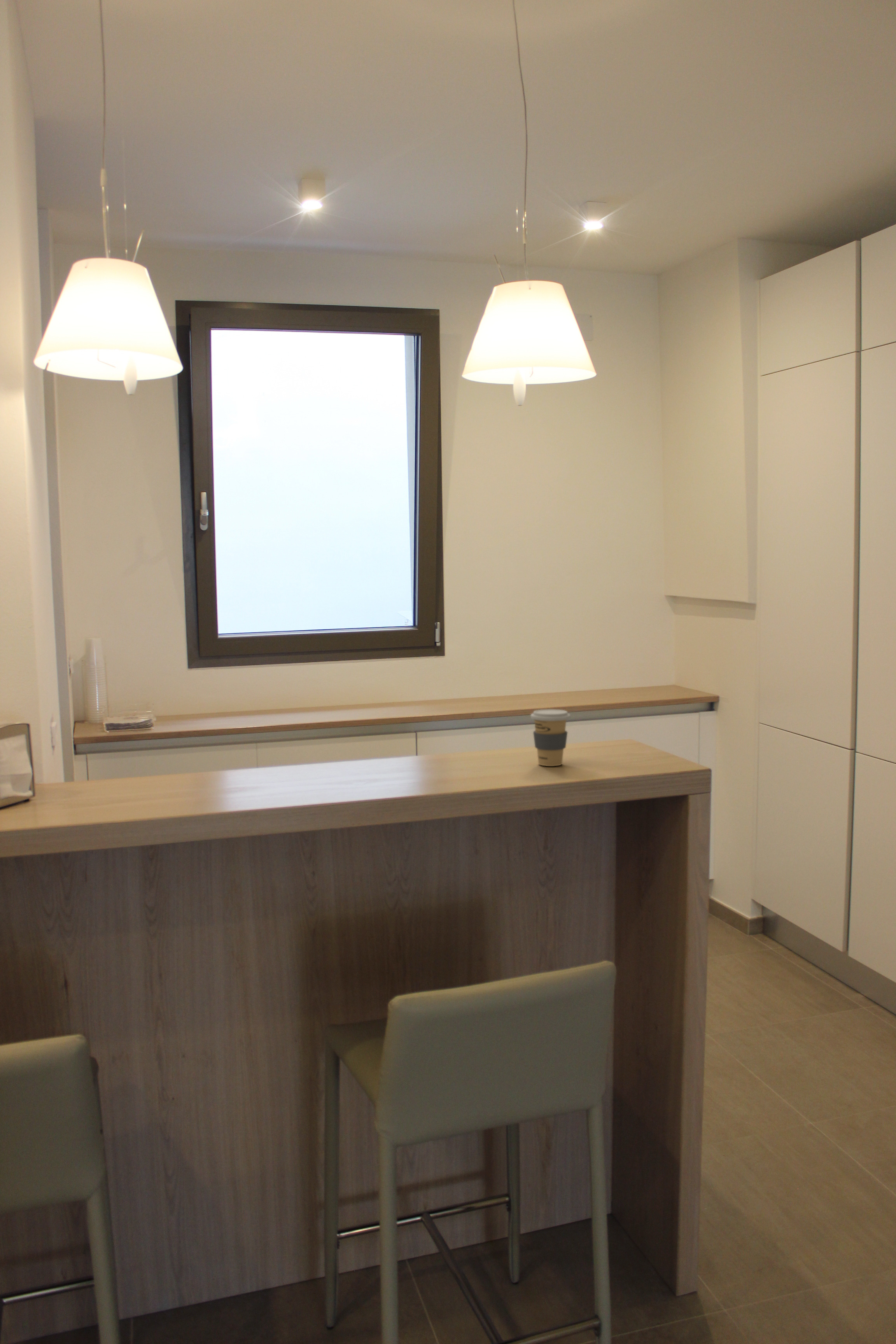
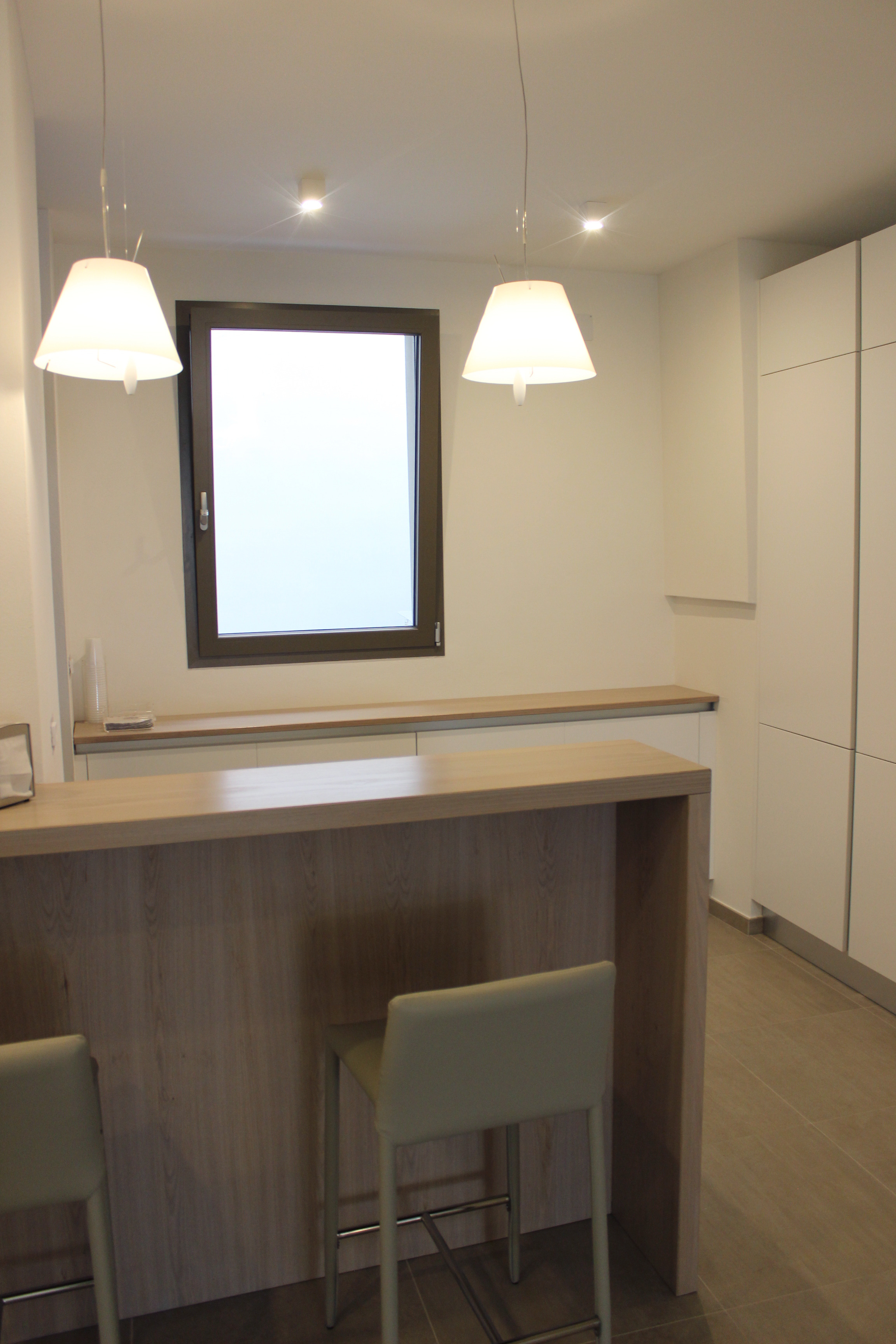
- coffee cup [530,709,571,766]
